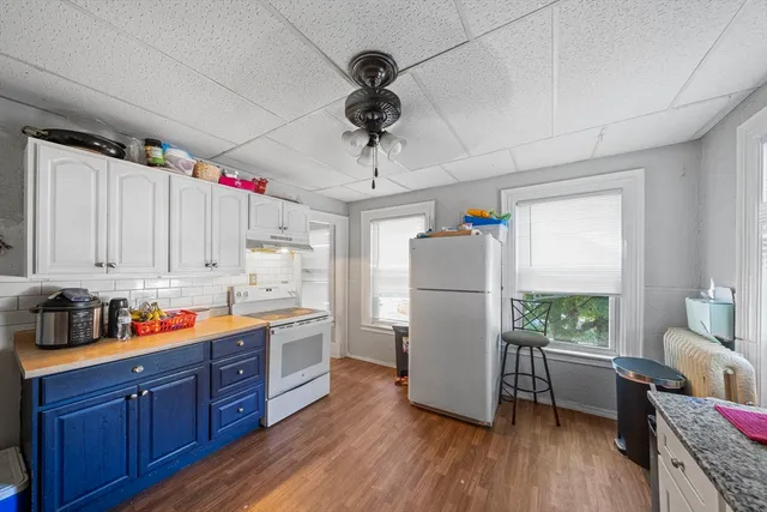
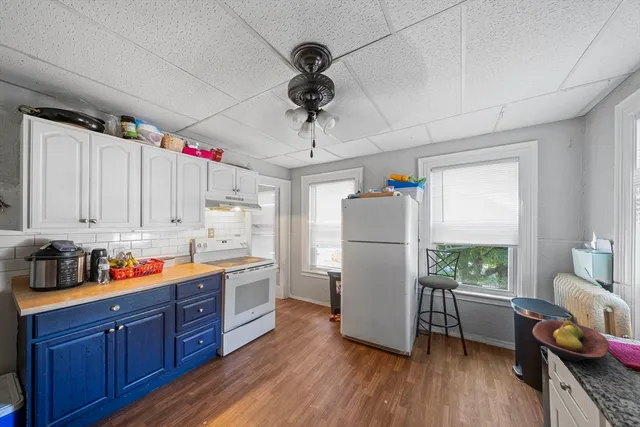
+ fruit bowl [531,319,610,363]
